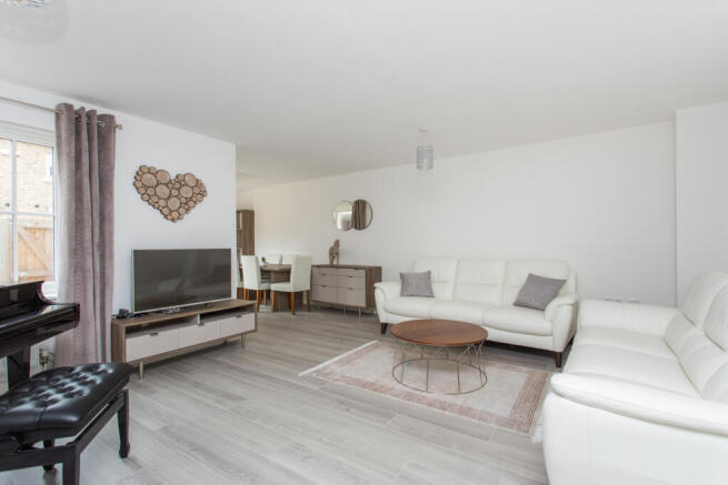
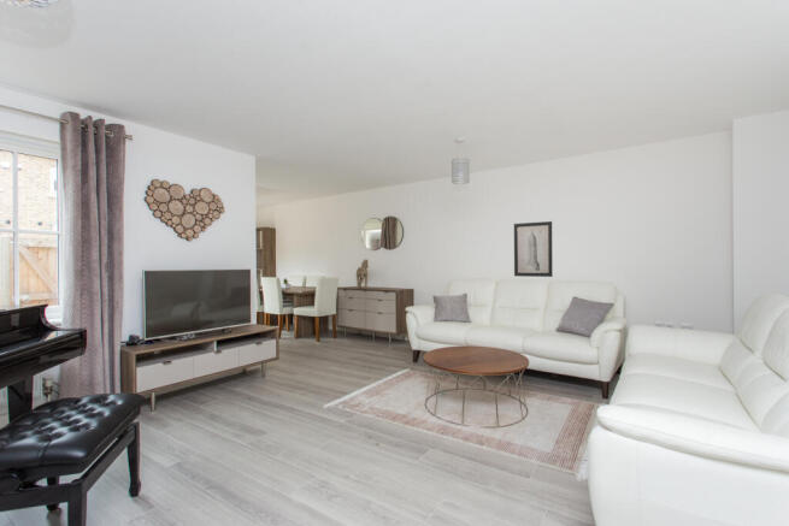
+ wall art [513,220,554,278]
